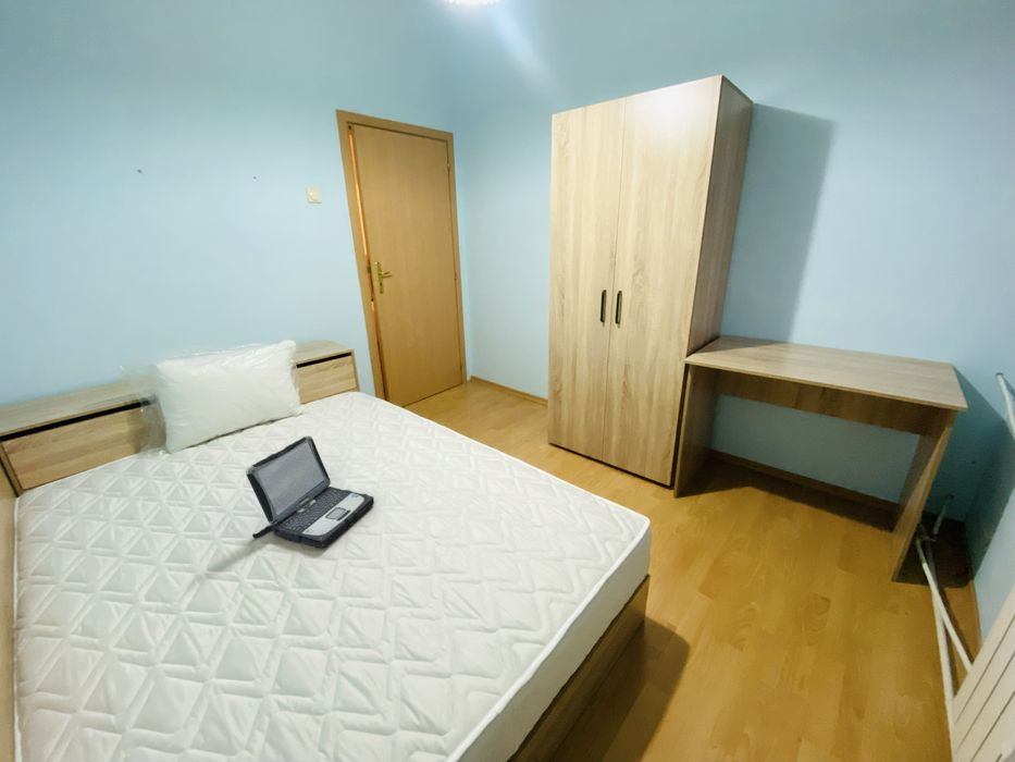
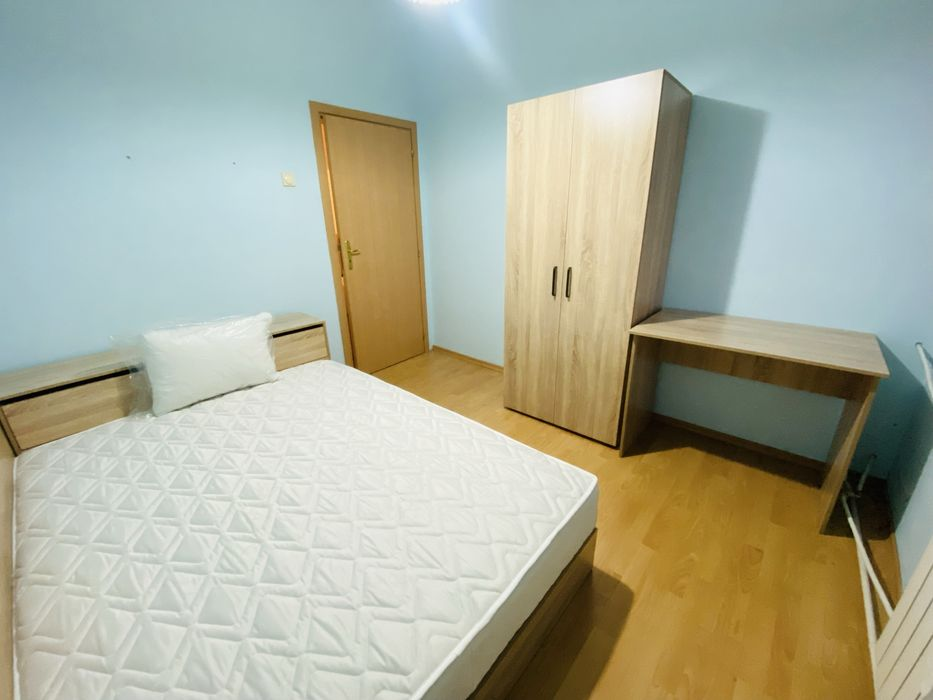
- laptop [245,434,375,550]
